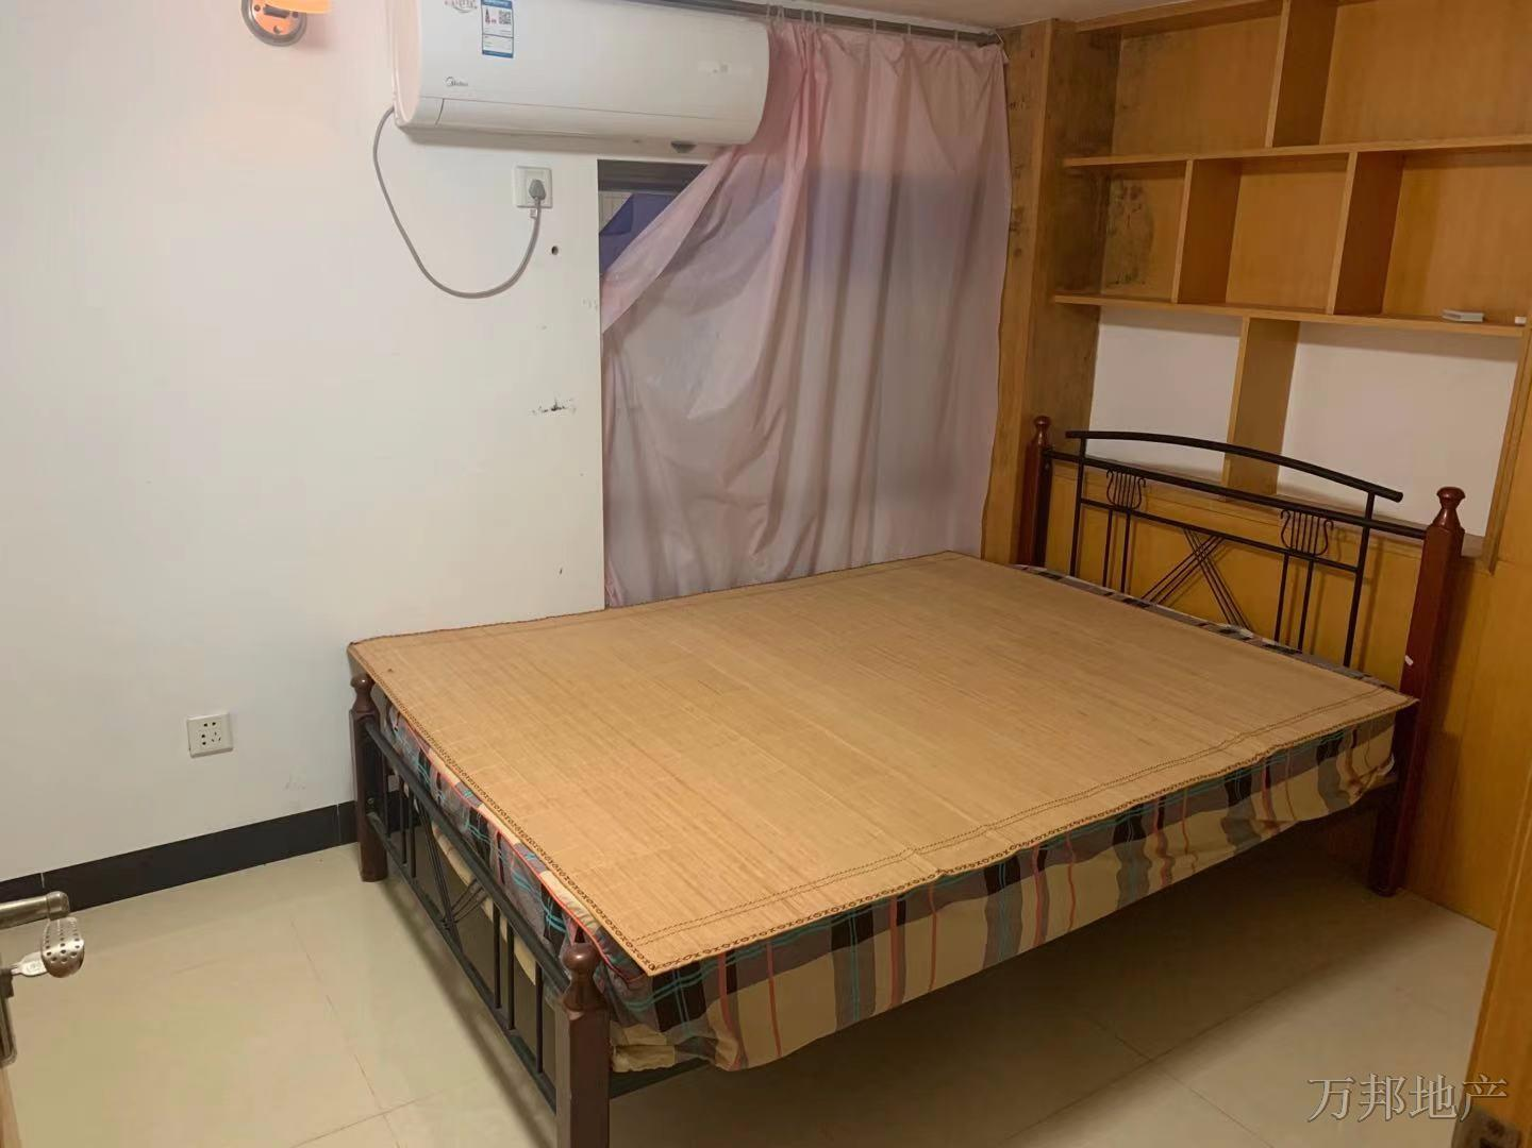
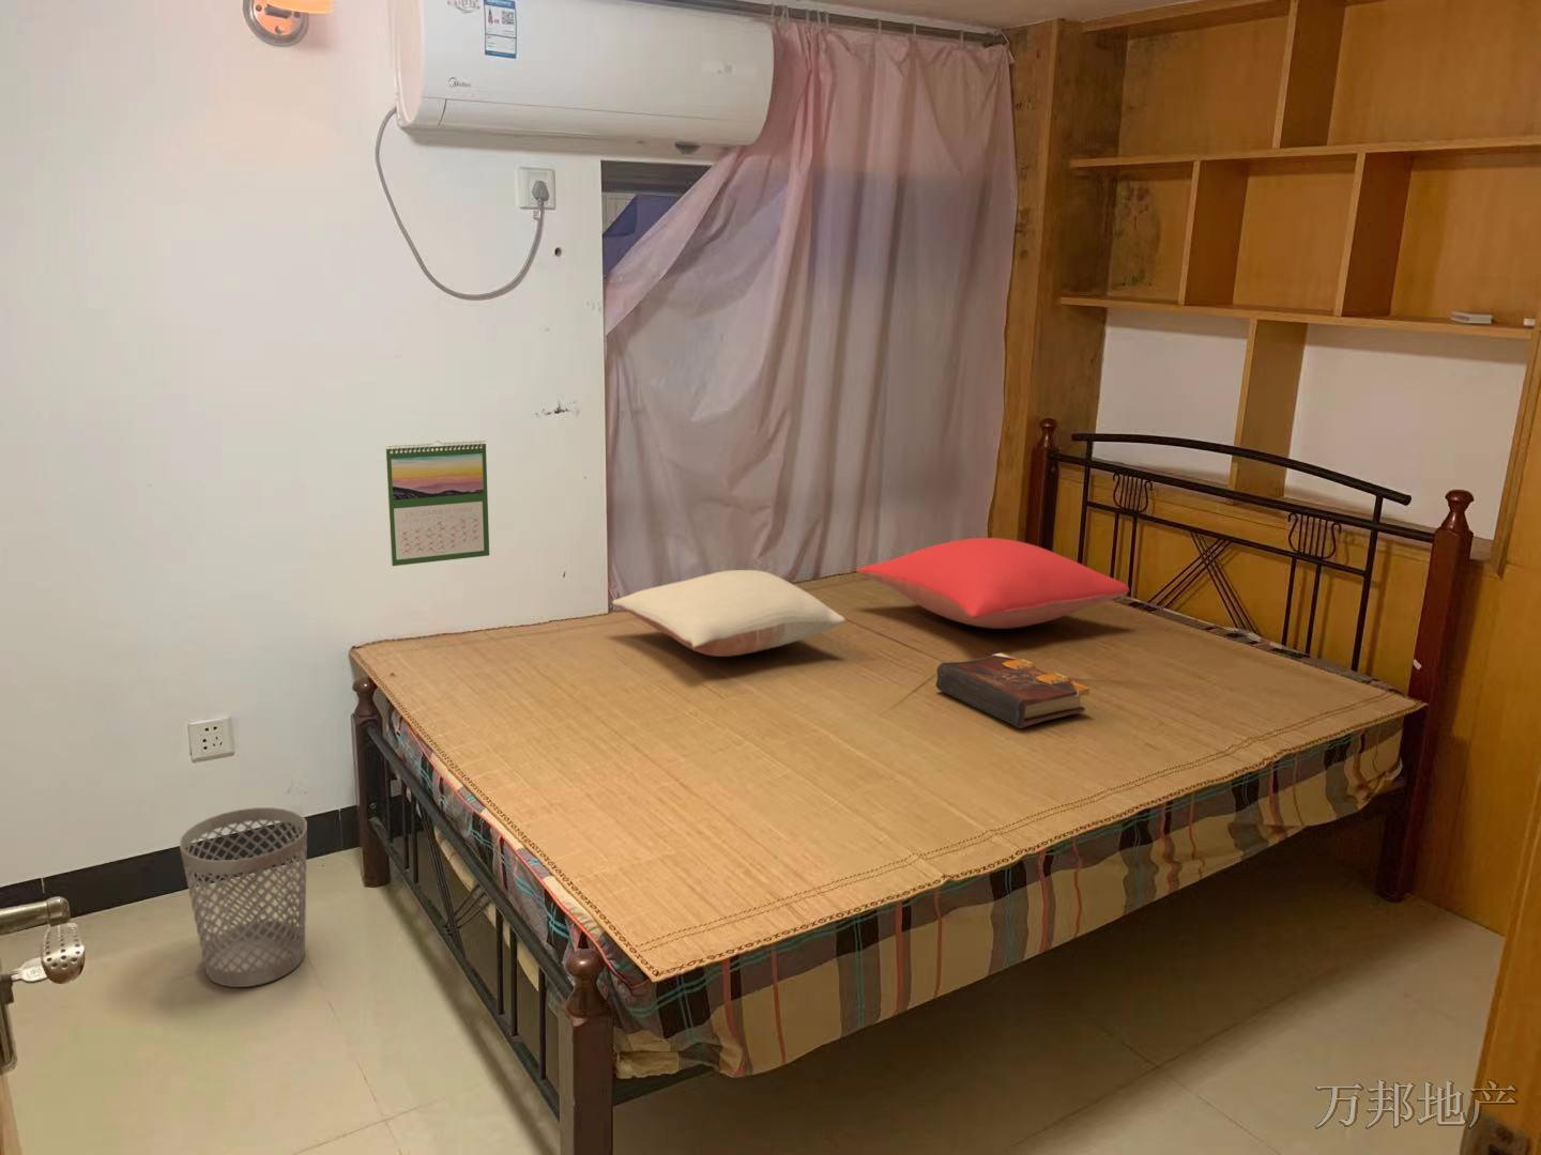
+ calendar [385,439,490,567]
+ pillow [855,537,1130,630]
+ pillow [612,569,847,658]
+ book [934,653,1091,729]
+ wastebasket [178,807,308,988]
